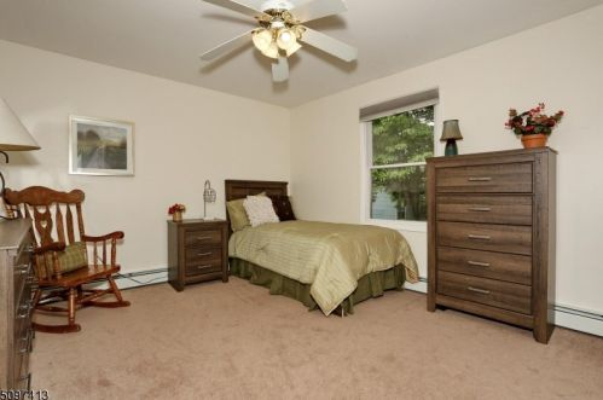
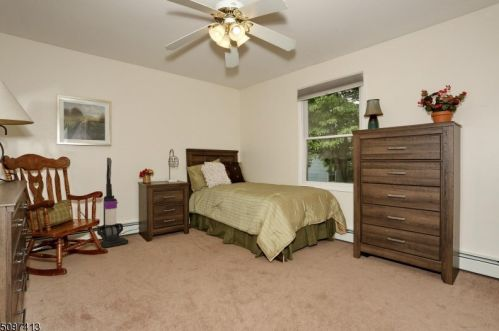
+ vacuum cleaner [96,157,129,249]
